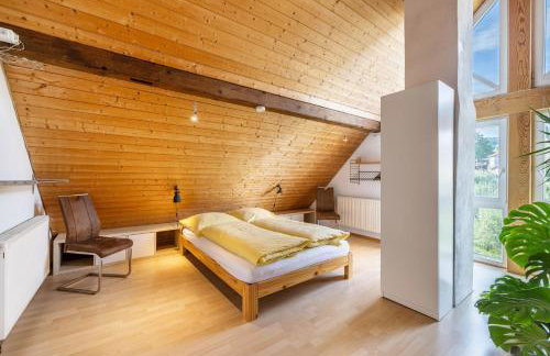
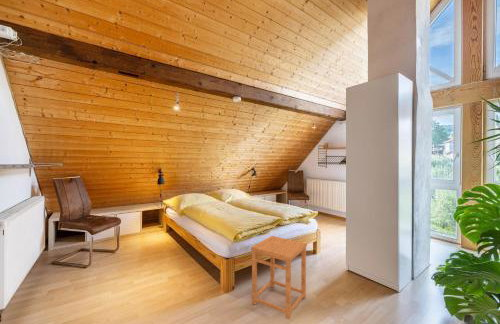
+ side table [250,235,308,320]
